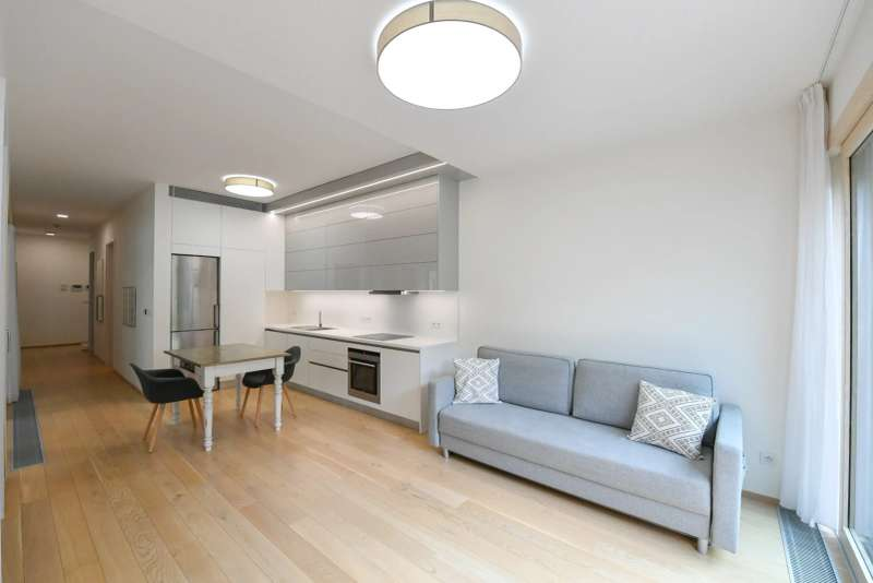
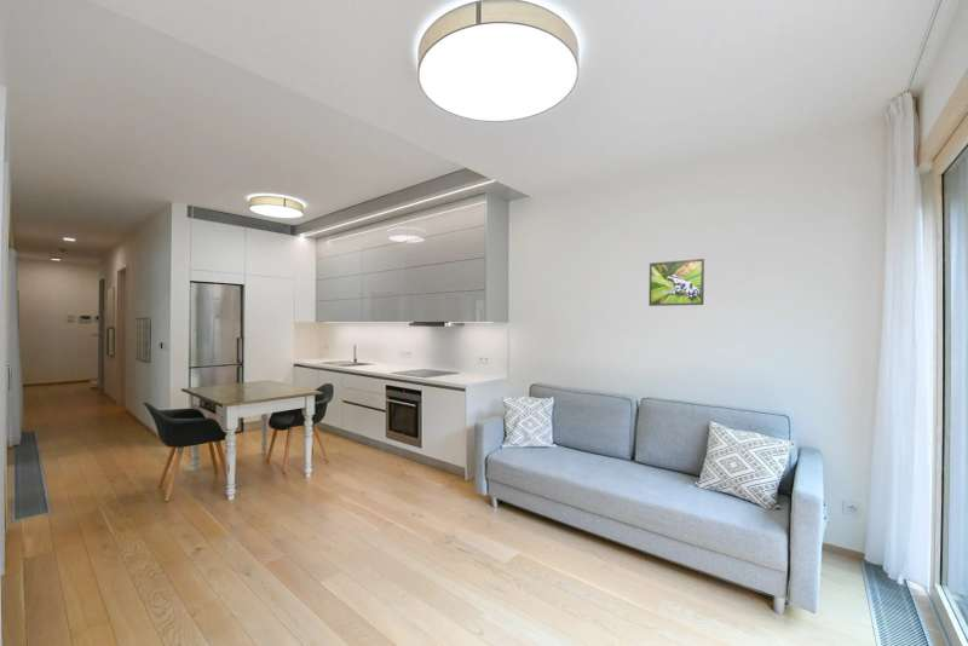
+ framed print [647,258,705,307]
